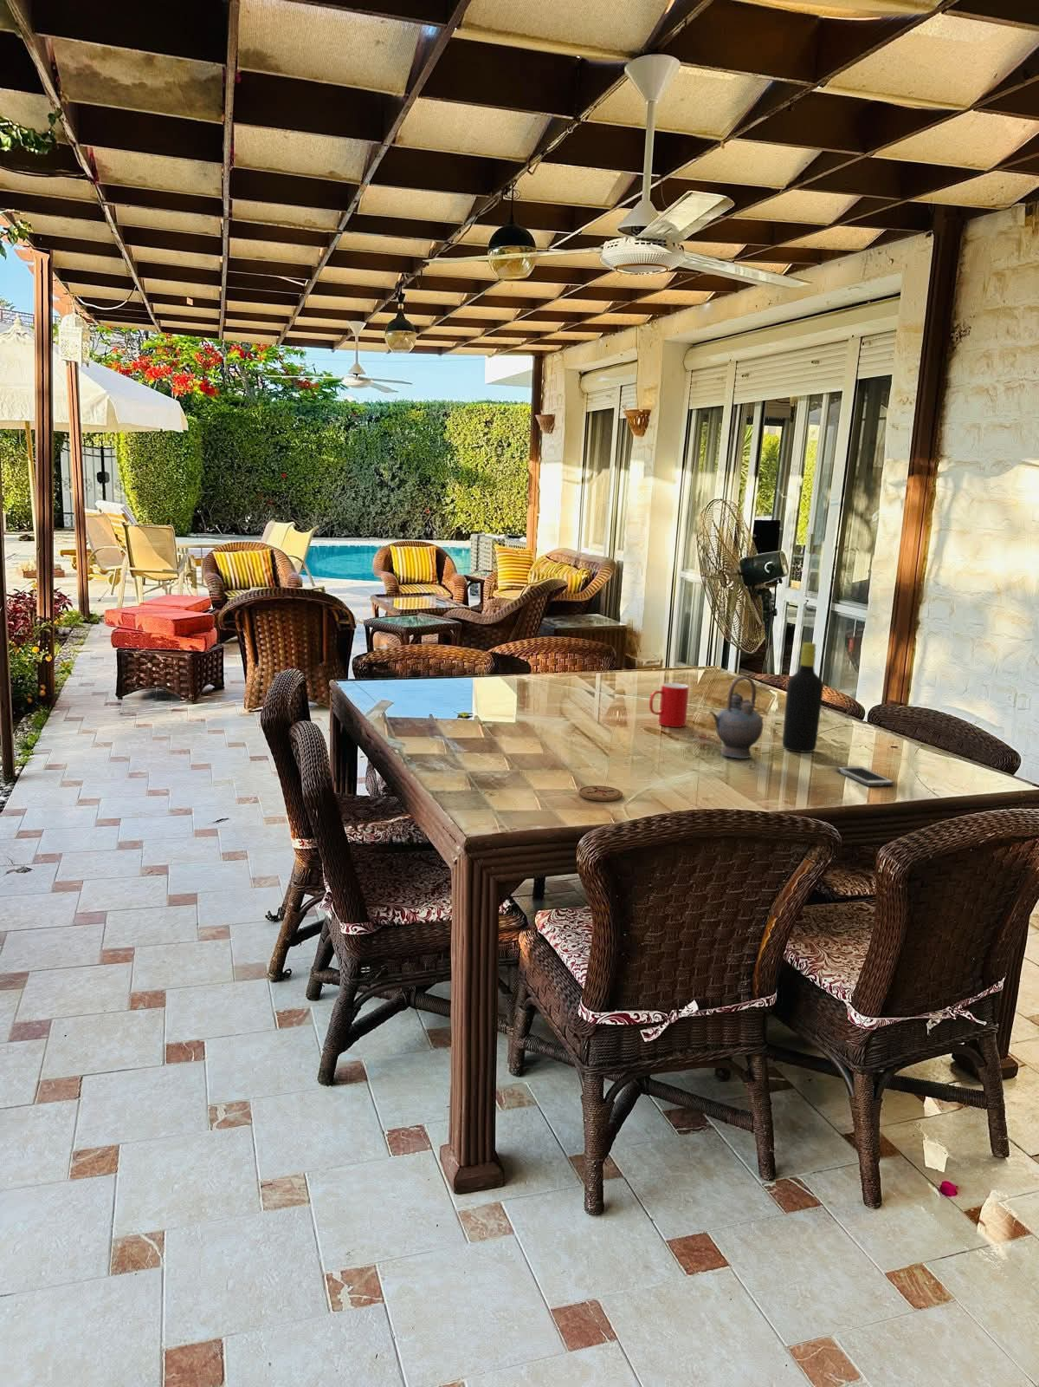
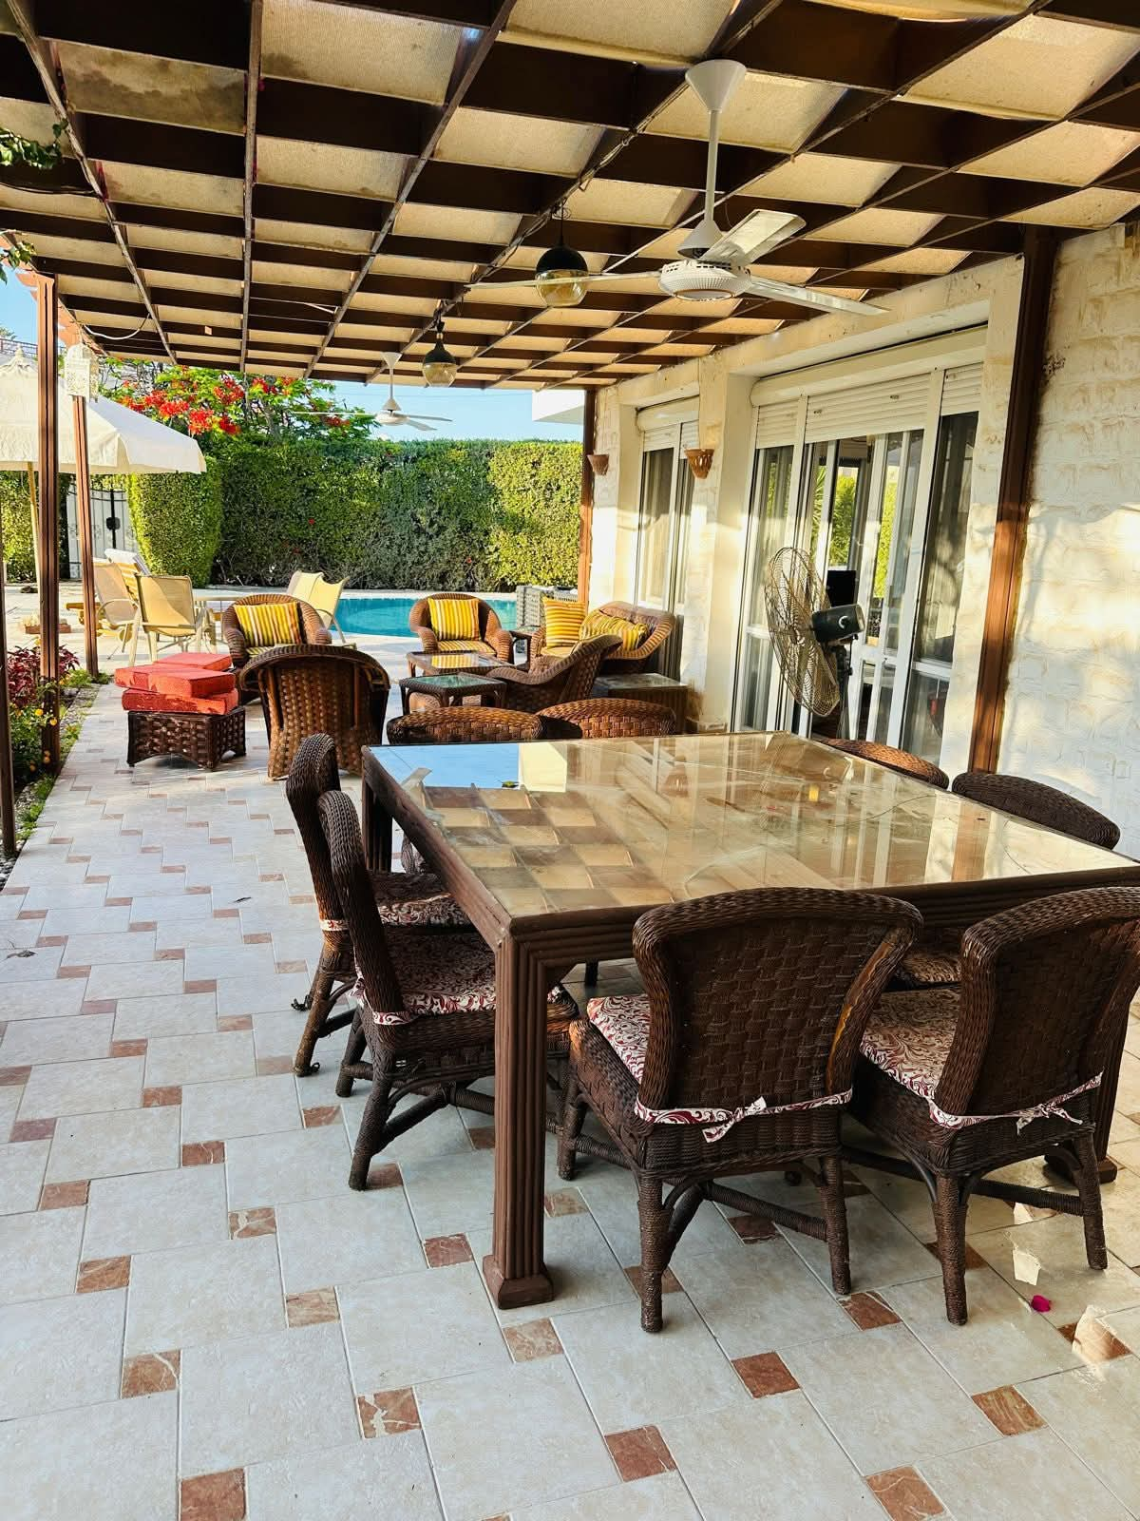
- coaster [578,784,623,802]
- cell phone [836,766,895,787]
- bottle [781,641,824,754]
- teapot [708,675,765,759]
- cup [648,683,690,728]
